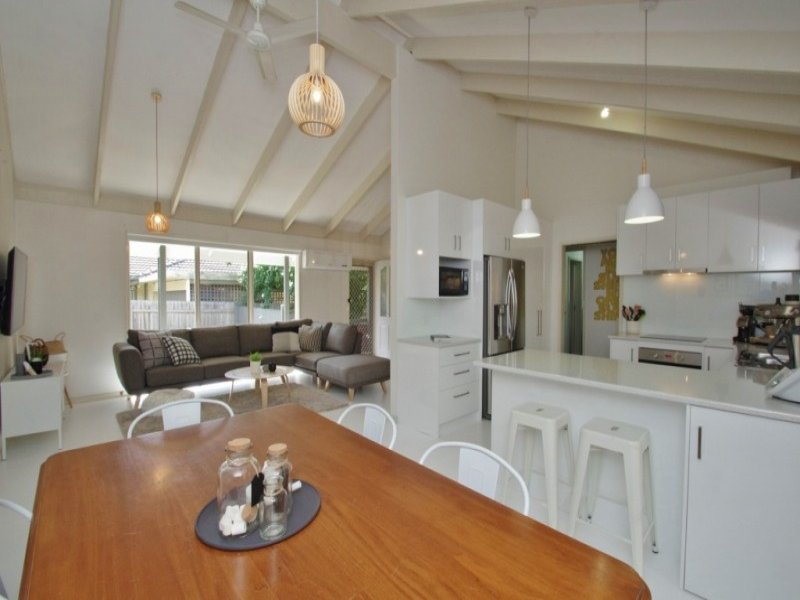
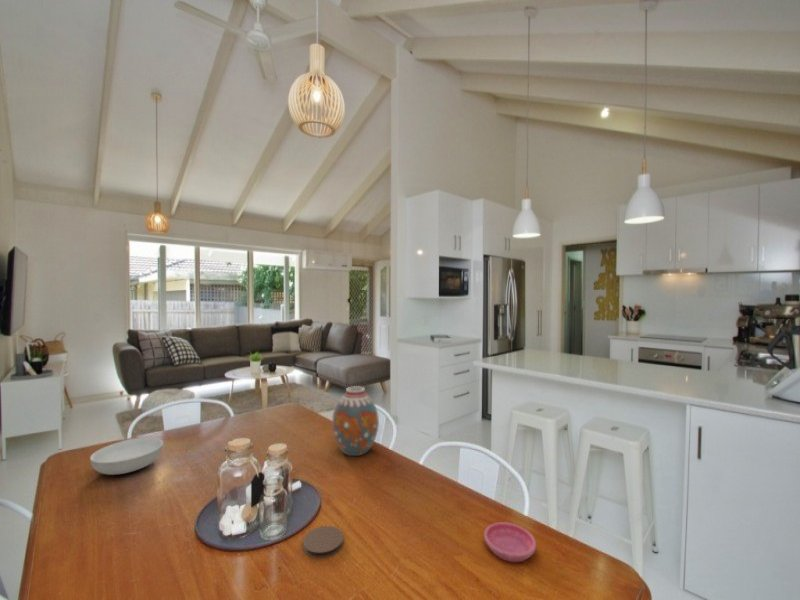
+ vase [331,385,380,457]
+ coaster [302,525,344,559]
+ serving bowl [89,437,164,476]
+ saucer [483,521,537,563]
